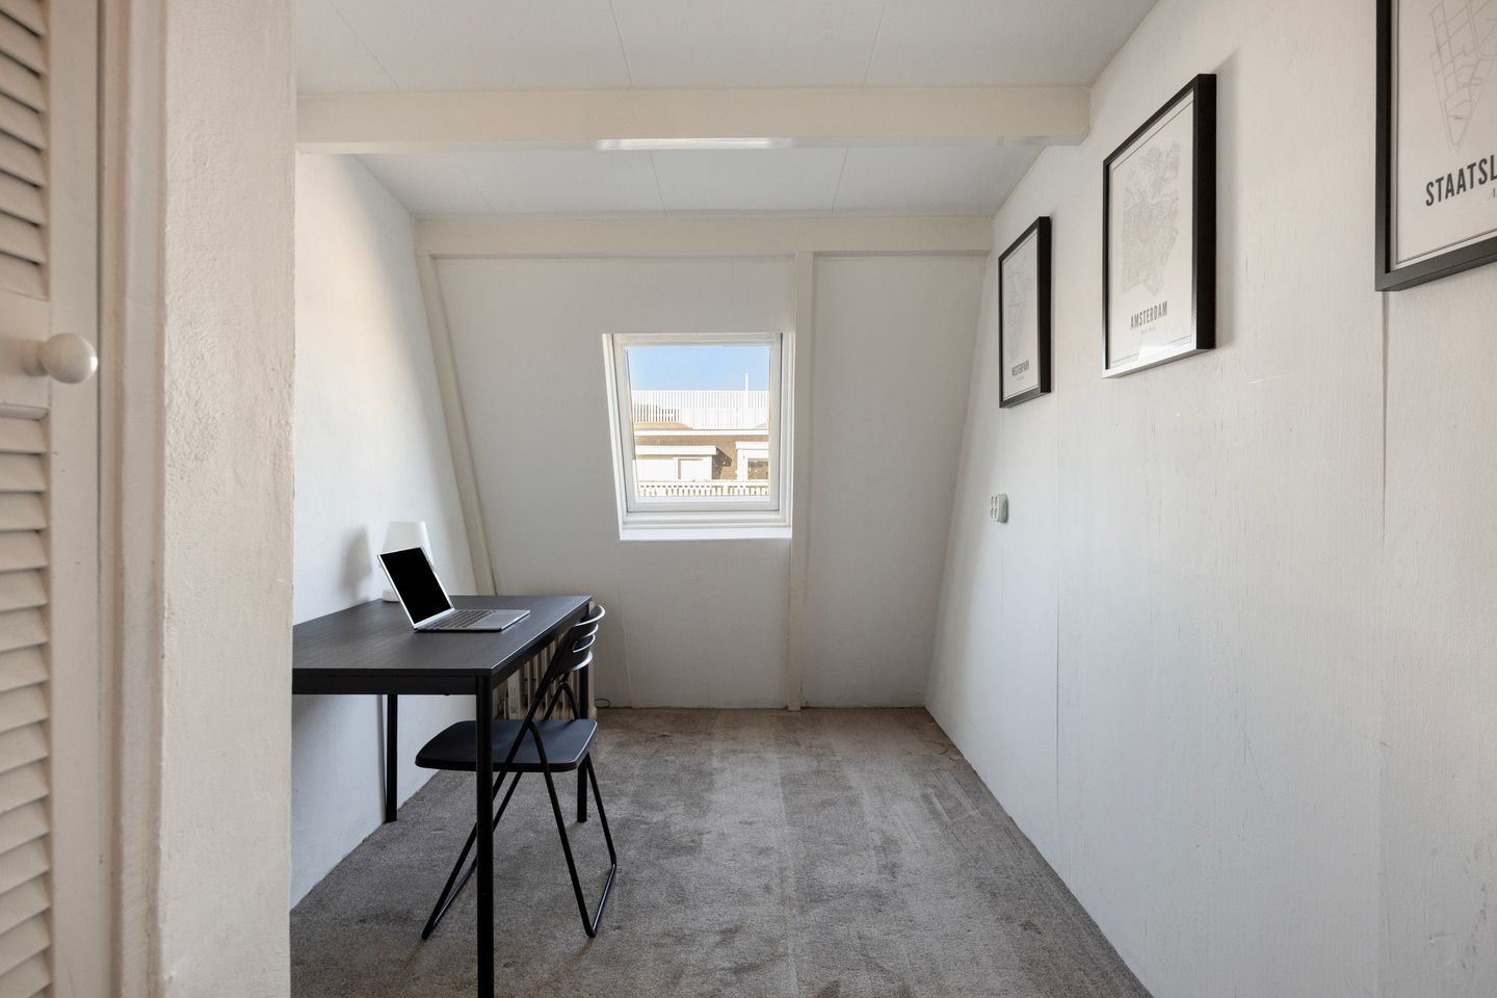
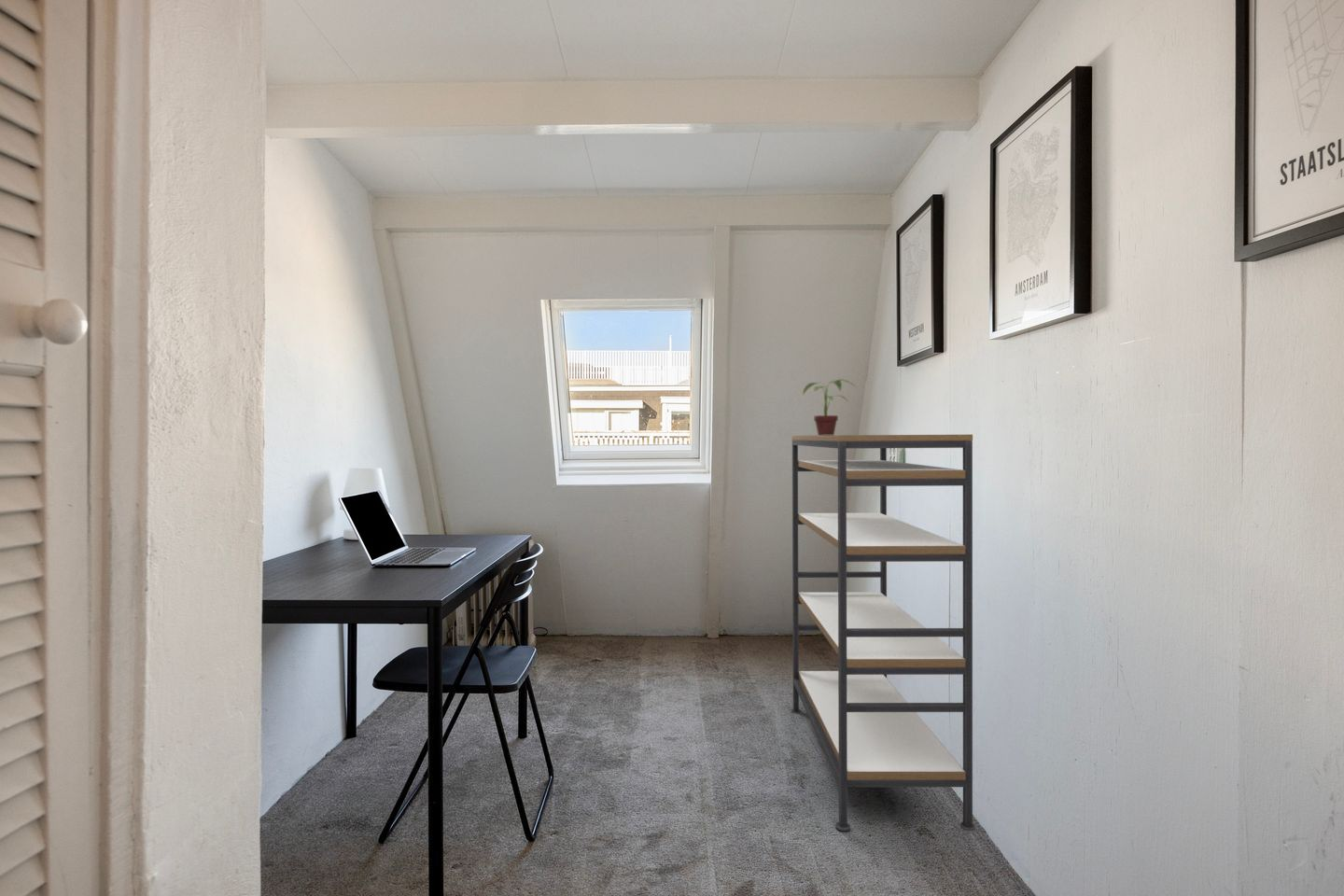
+ potted plant [802,379,857,436]
+ shelving unit [790,433,976,832]
